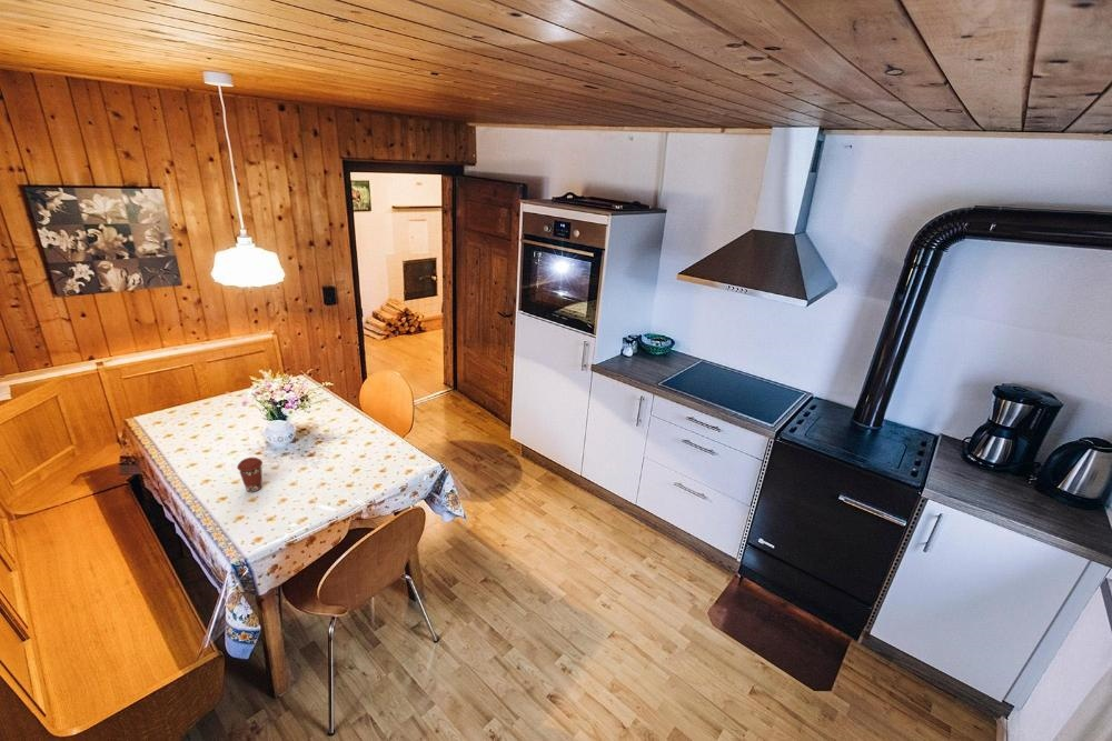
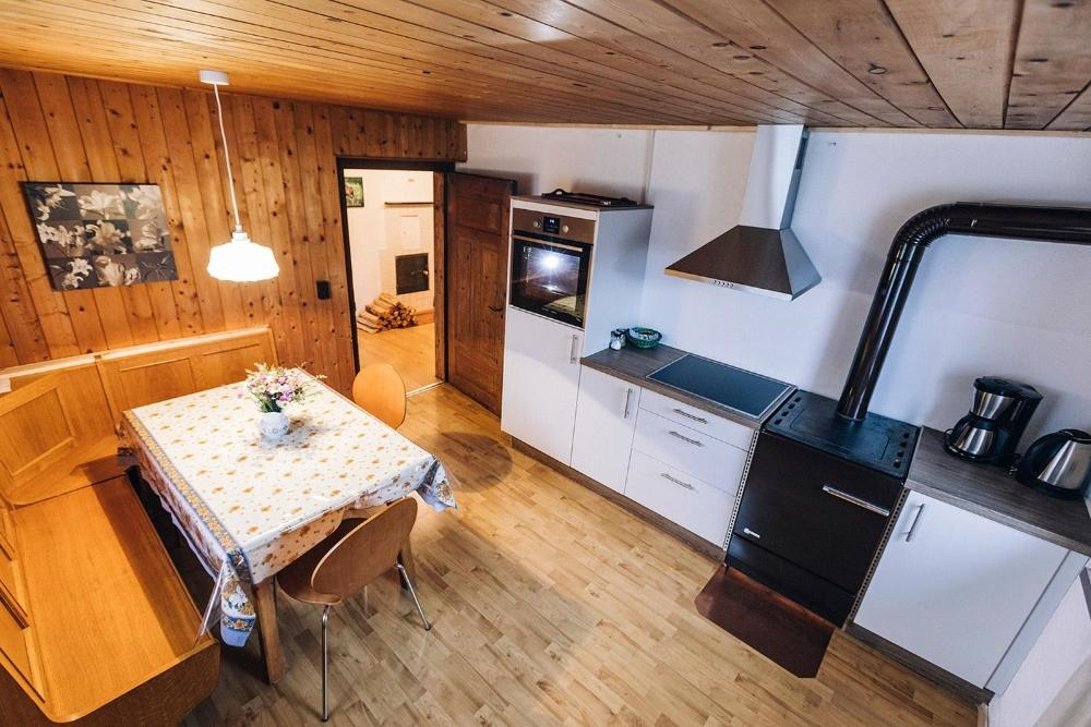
- coffee cup [236,457,264,493]
